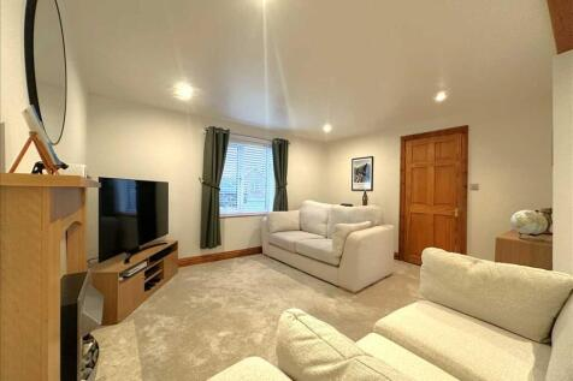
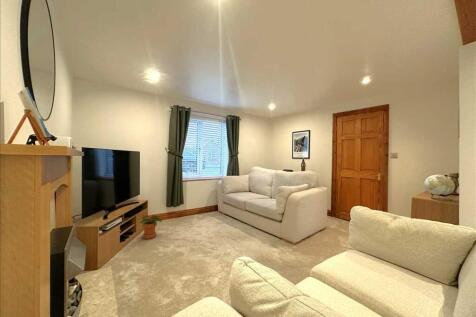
+ potted plant [139,214,163,240]
